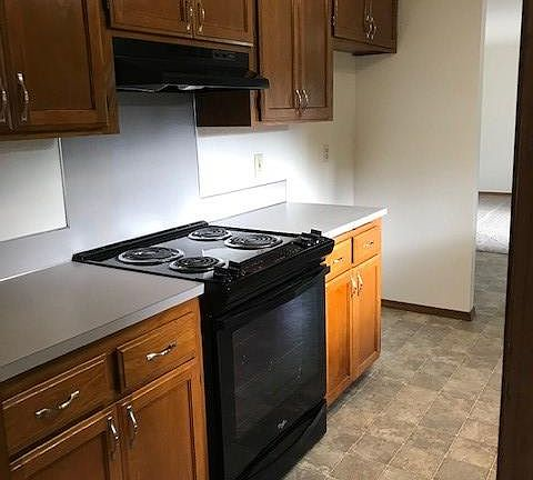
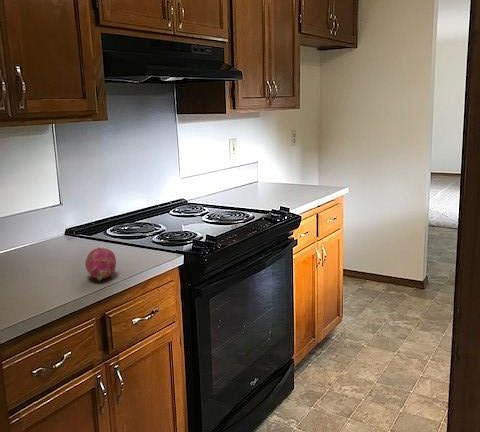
+ fruit [84,247,117,282]
